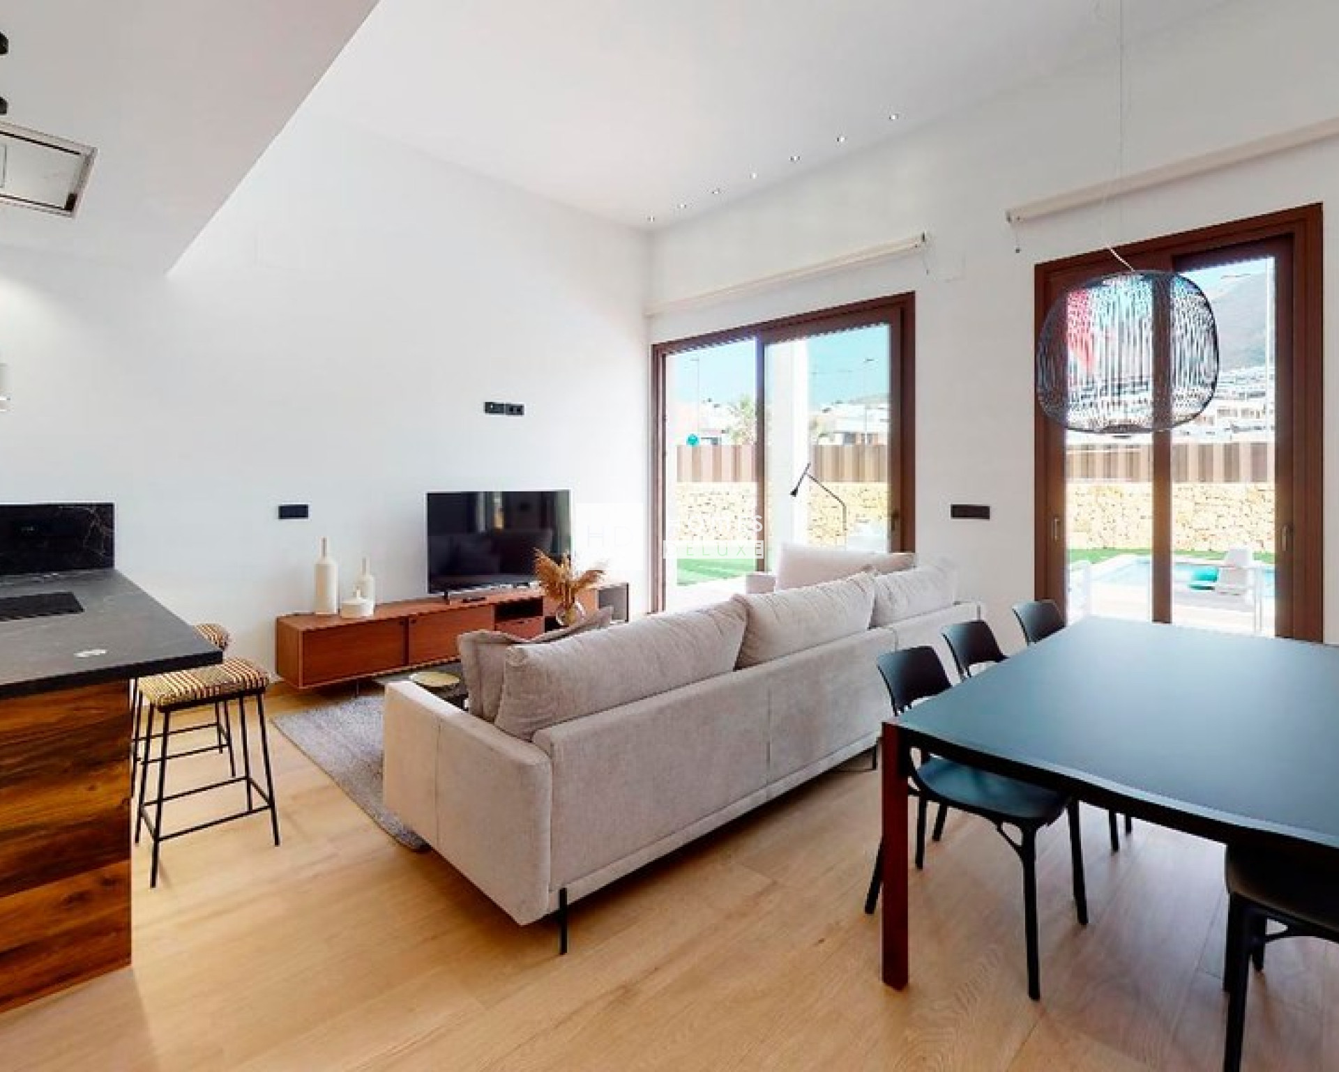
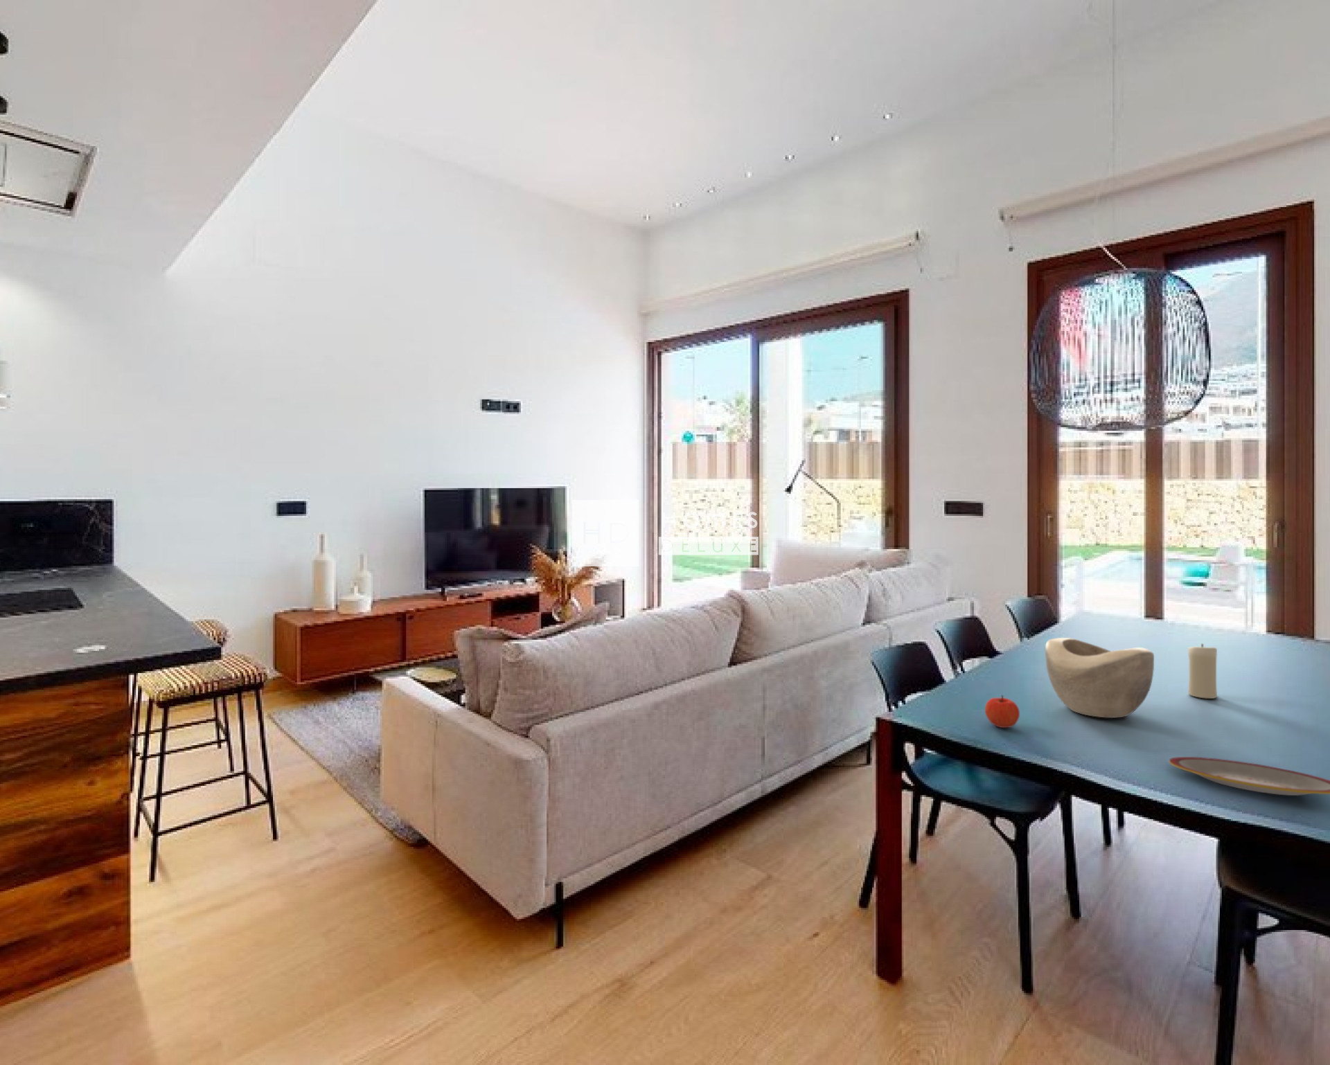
+ plate [1168,756,1330,797]
+ apple [984,694,1020,728]
+ candle [1188,643,1218,700]
+ decorative bowl [1044,637,1155,718]
